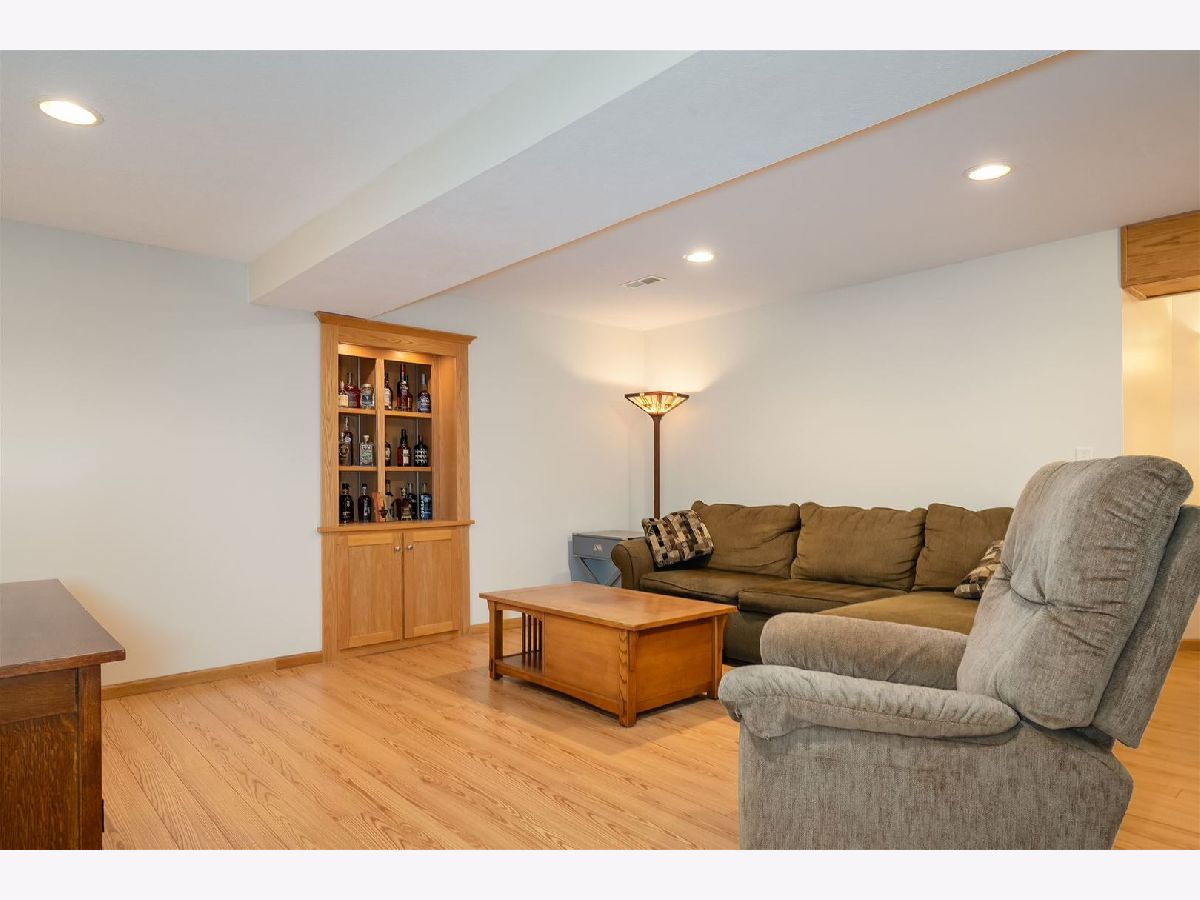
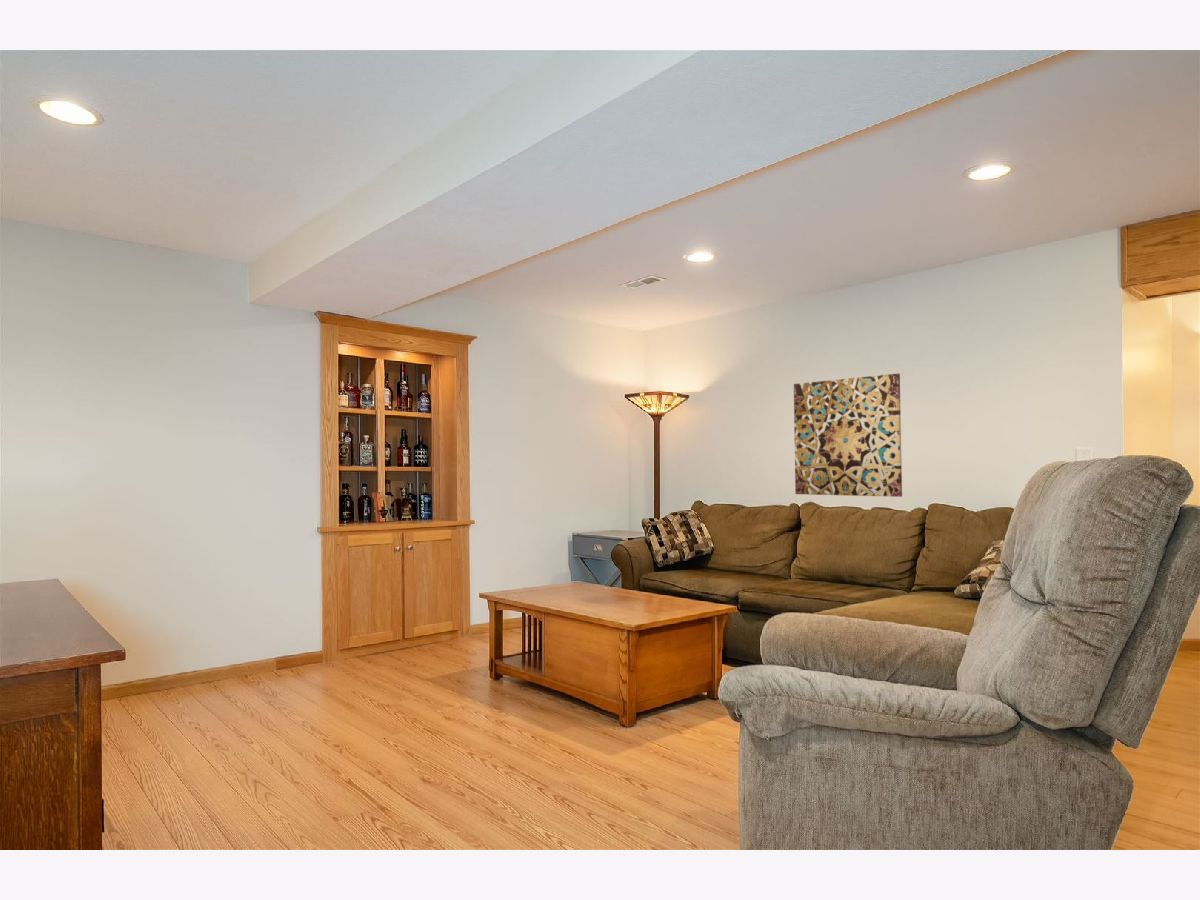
+ wall art [793,373,903,498]
